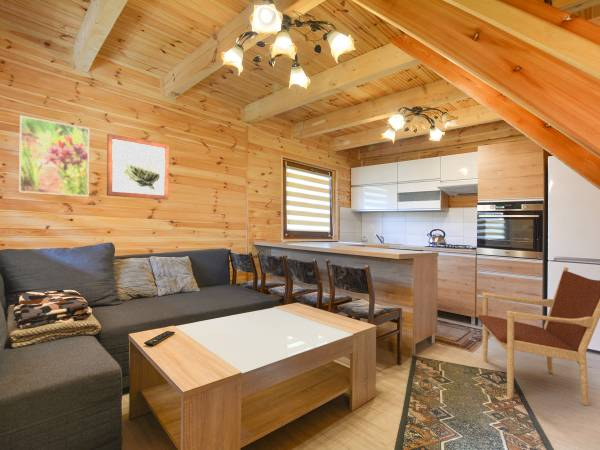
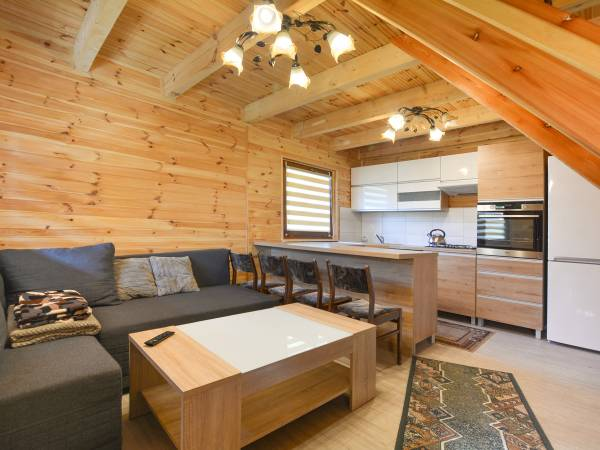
- wall art [106,133,170,200]
- armchair [477,266,600,407]
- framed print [18,114,90,197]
